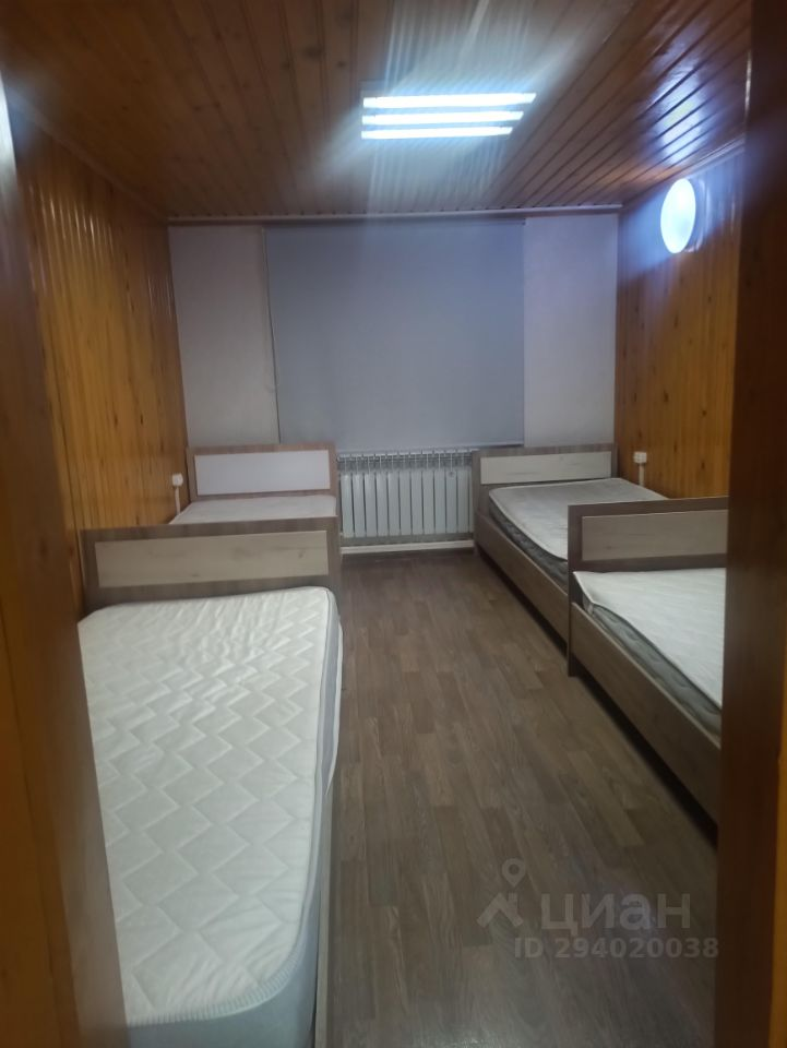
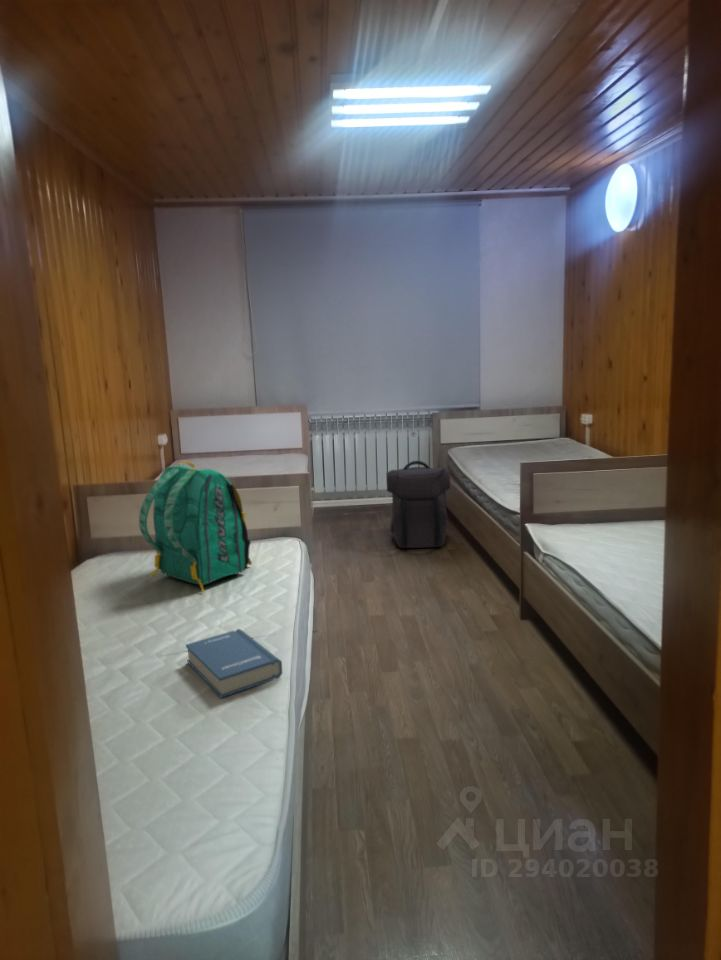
+ backpack [385,460,451,549]
+ backpack [138,459,253,594]
+ hardback book [185,628,283,699]
